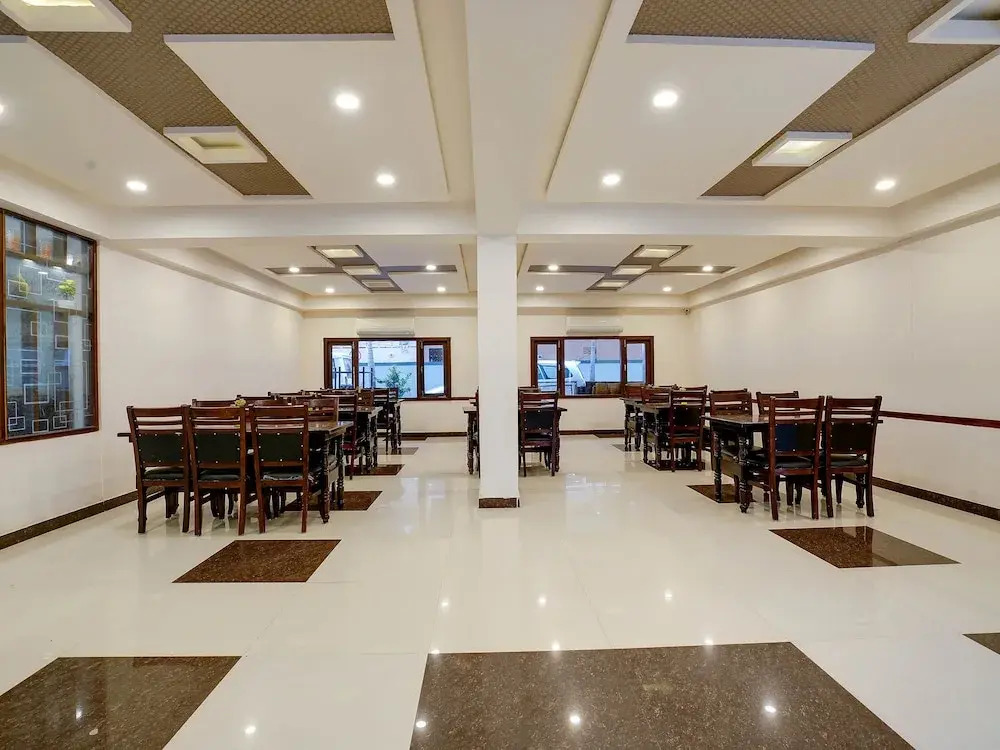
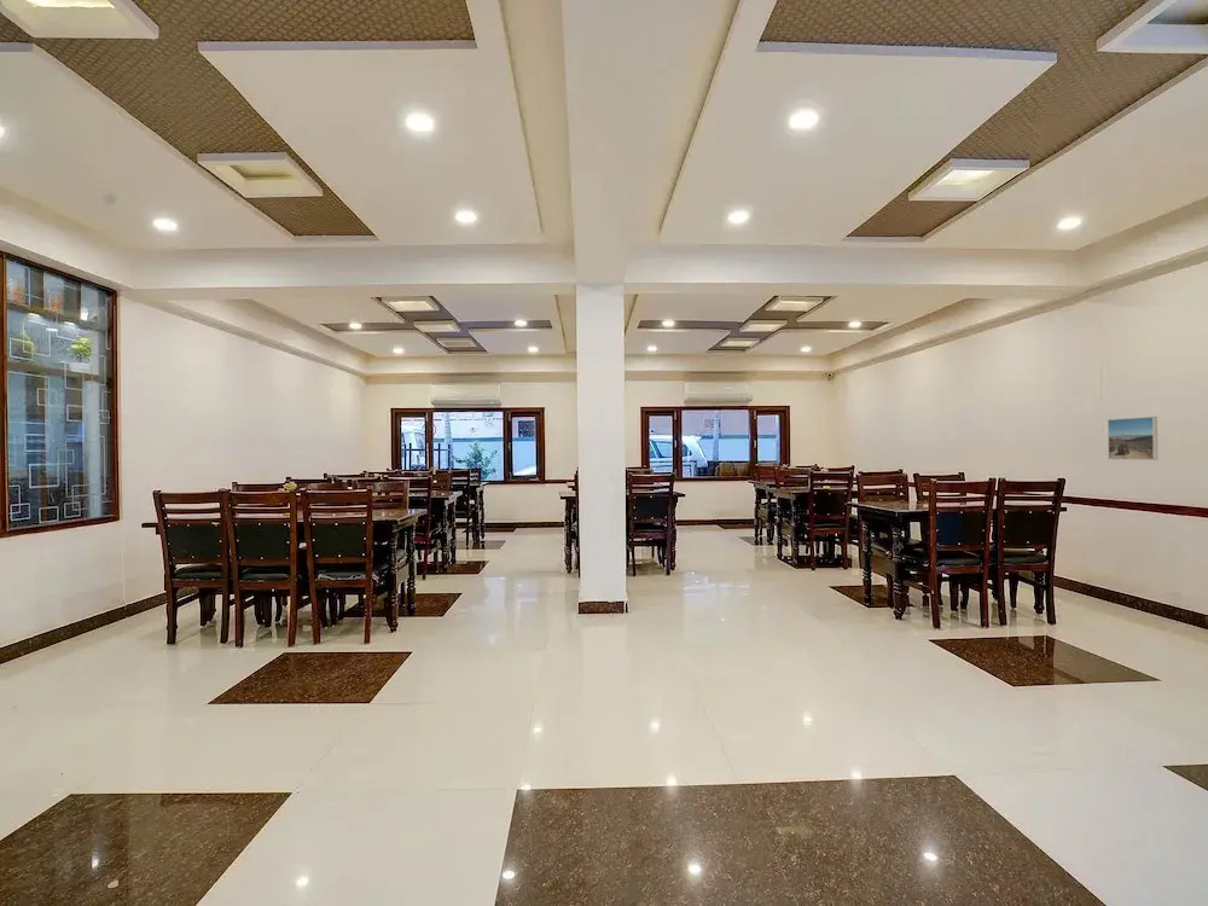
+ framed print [1107,416,1158,461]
